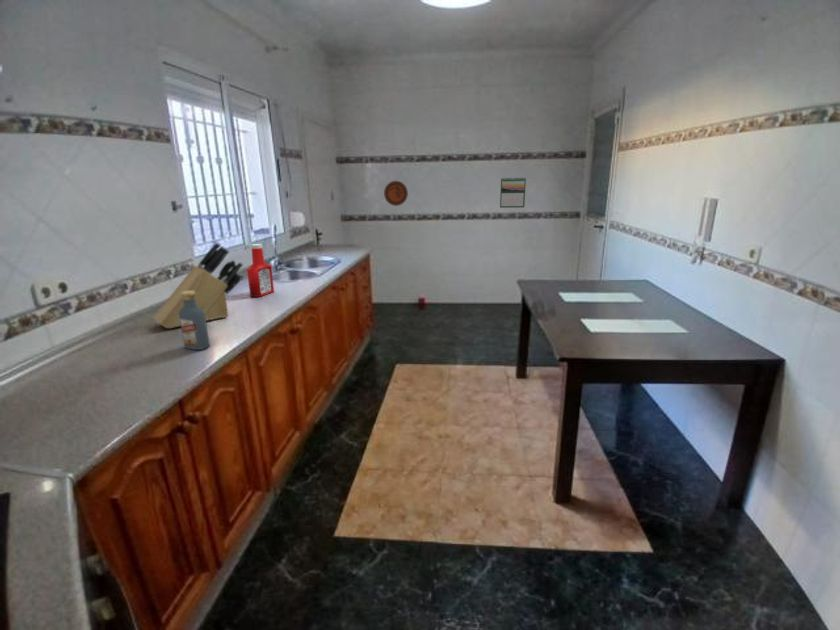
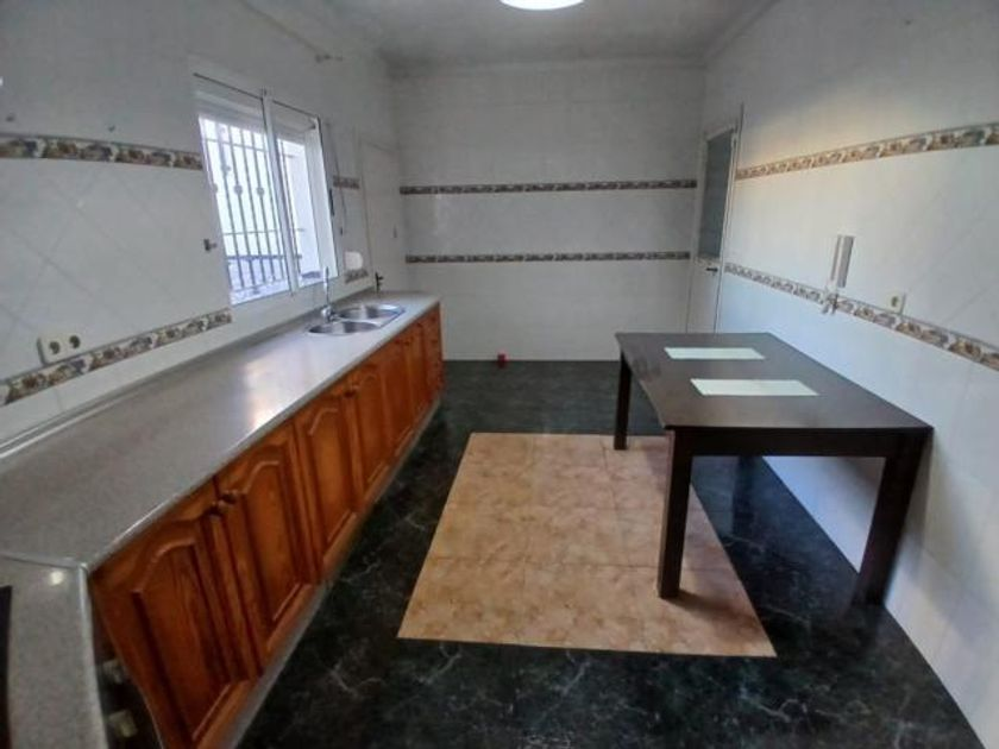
- vodka [179,291,211,351]
- decorative plate [383,180,409,207]
- calendar [499,176,527,209]
- soap bottle [246,243,275,298]
- knife block [152,241,244,329]
